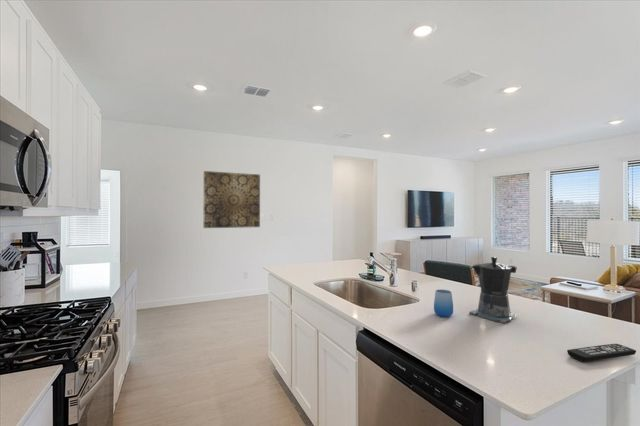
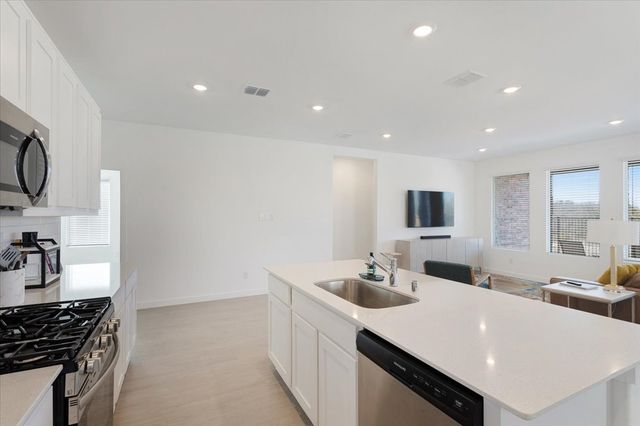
- coffee maker [468,256,518,325]
- wall art [203,170,261,229]
- cup [433,289,454,318]
- remote control [566,343,637,363]
